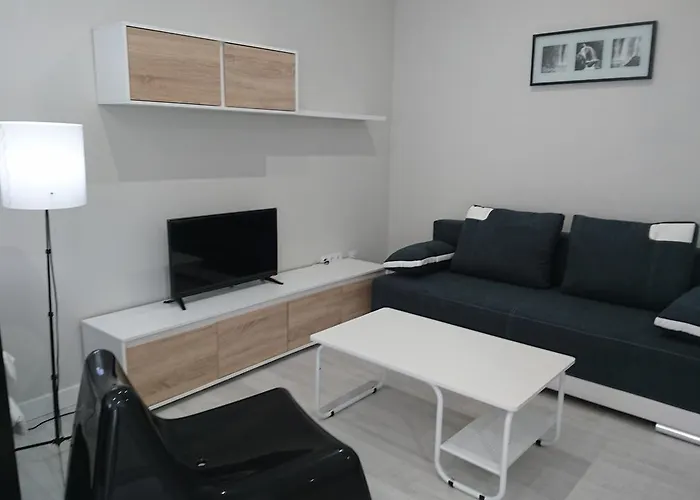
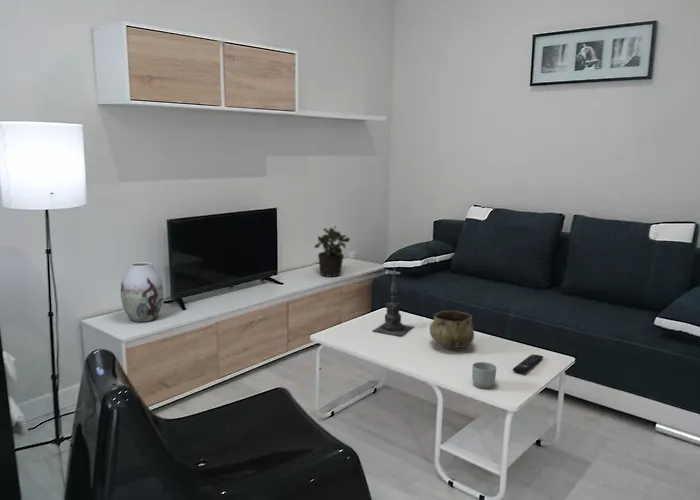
+ remote control [512,353,544,374]
+ mug [471,361,497,389]
+ decorative bowl [429,310,475,350]
+ candle holder [372,263,415,336]
+ vase [120,261,164,323]
+ potted plant [314,225,351,278]
